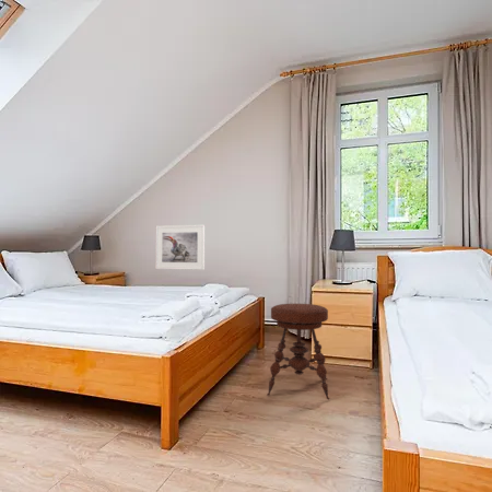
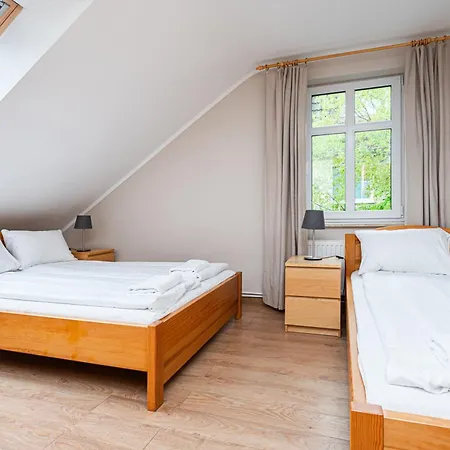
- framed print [155,224,206,271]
- stool [266,303,330,401]
